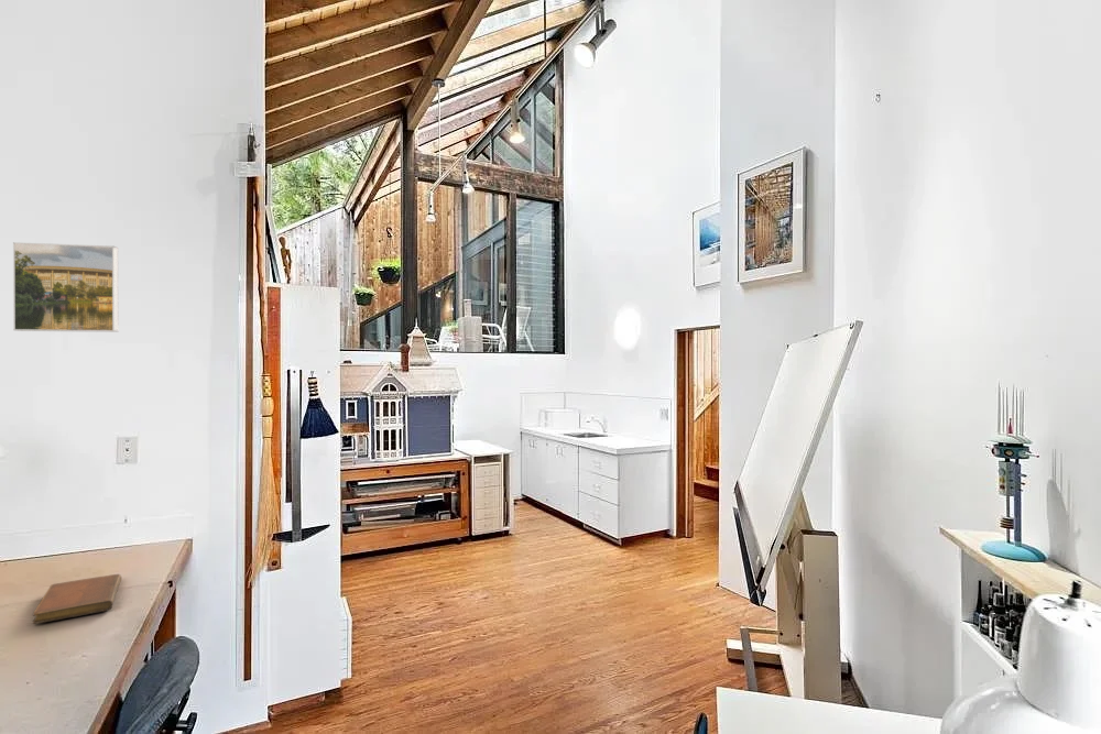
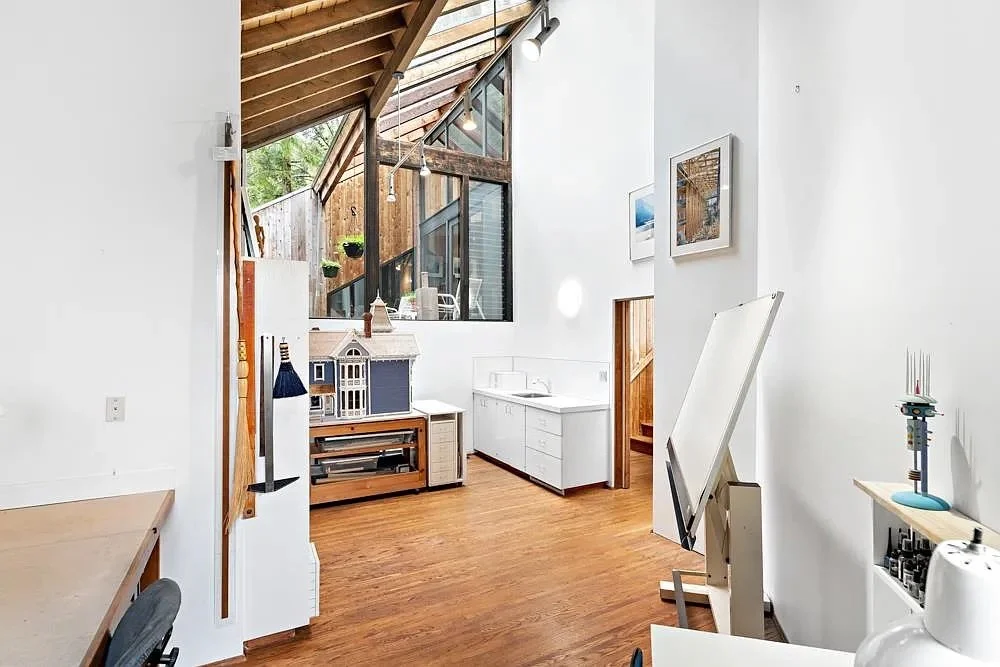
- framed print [12,241,120,333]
- notebook [31,573,122,625]
